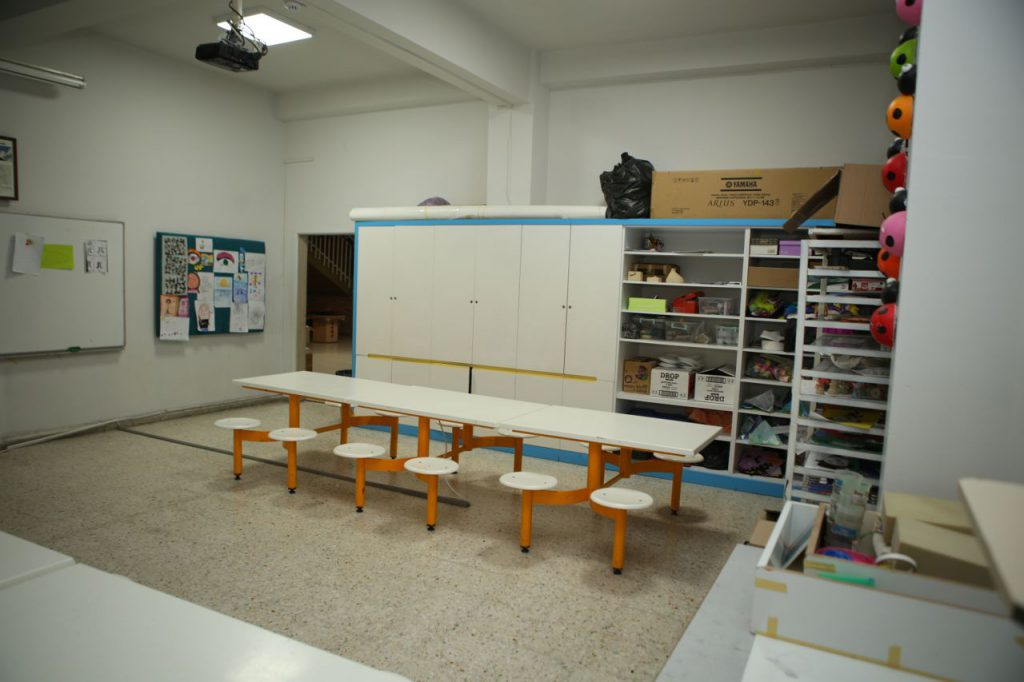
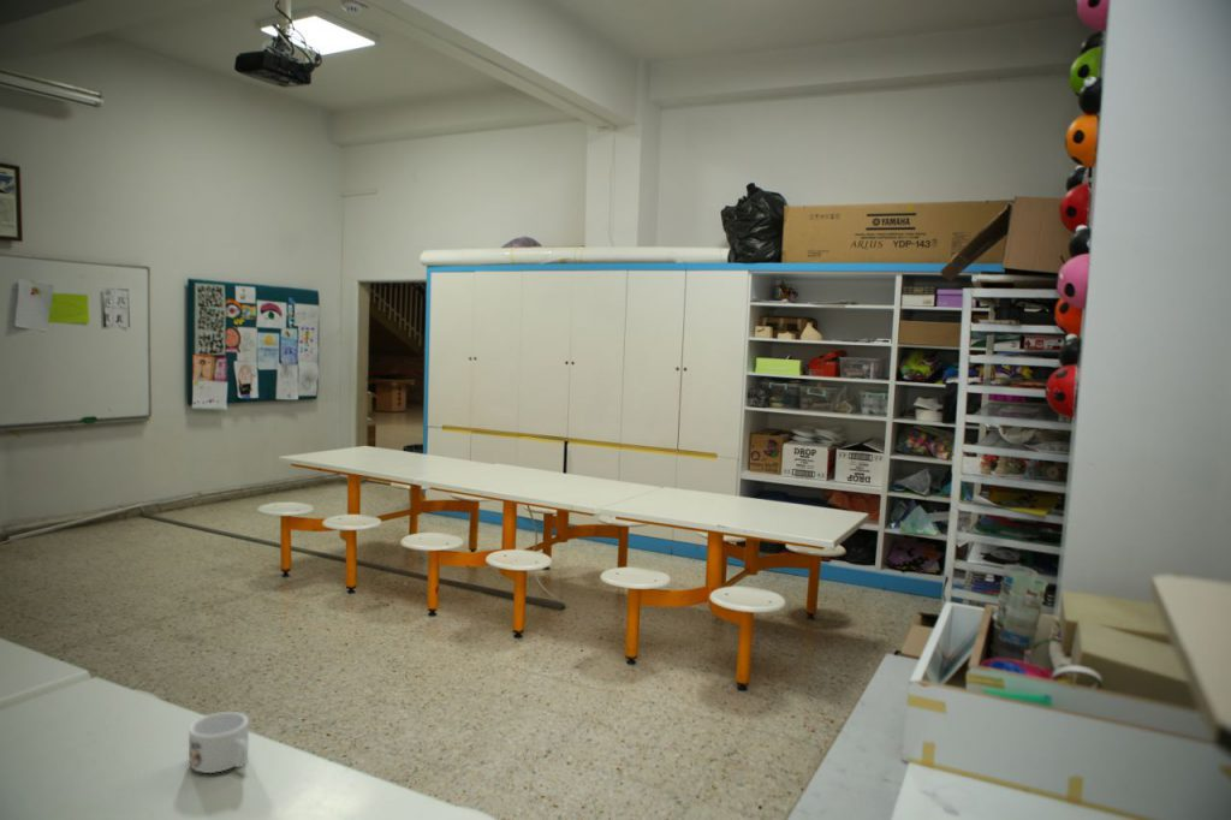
+ mug [188,711,250,774]
